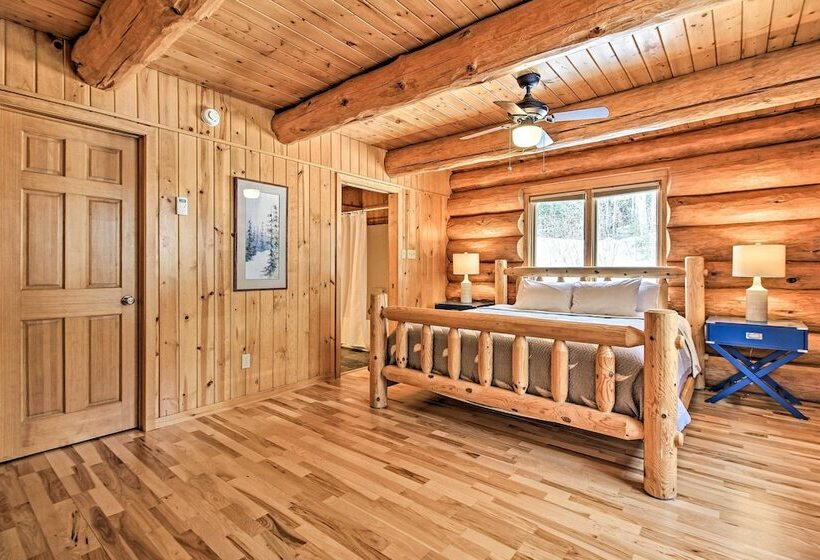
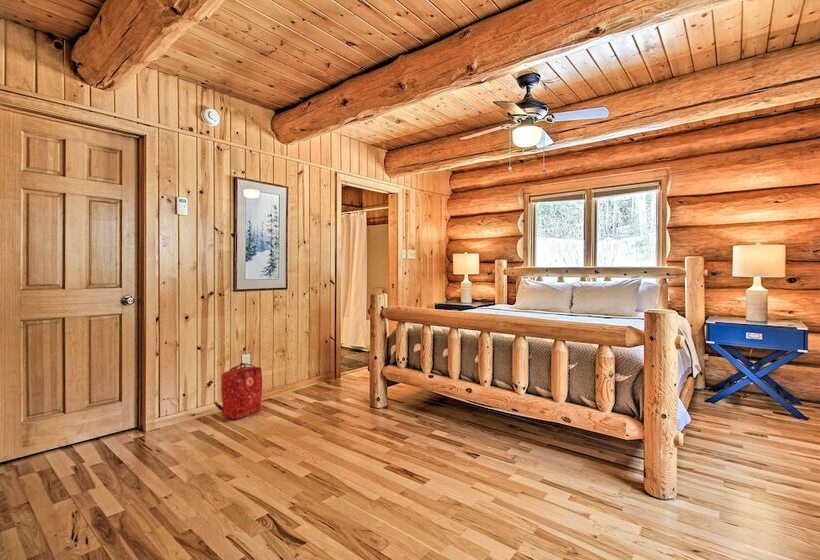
+ backpack [213,362,263,420]
